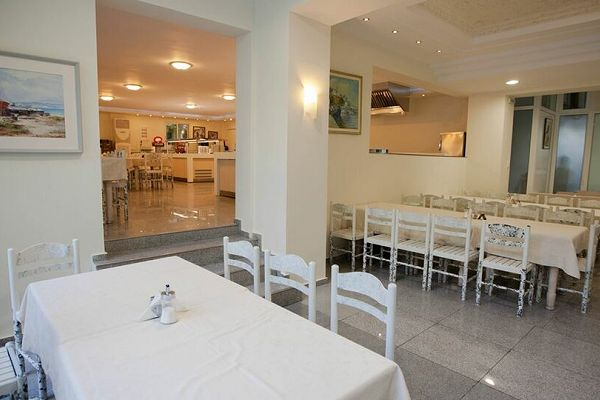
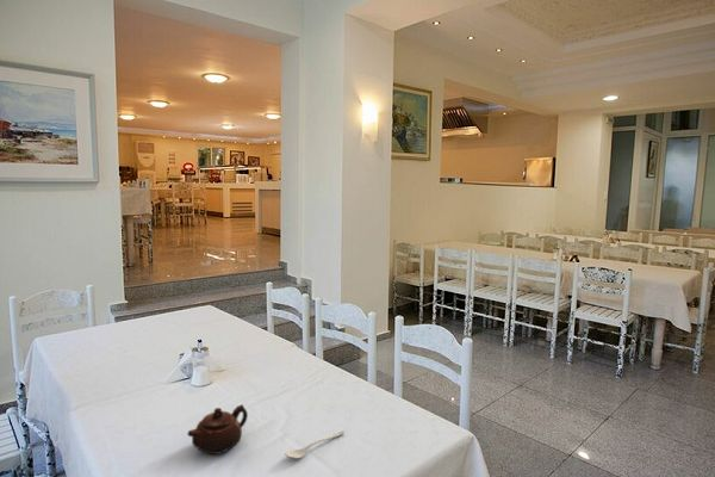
+ spoon [284,429,346,460]
+ teapot [186,403,249,456]
